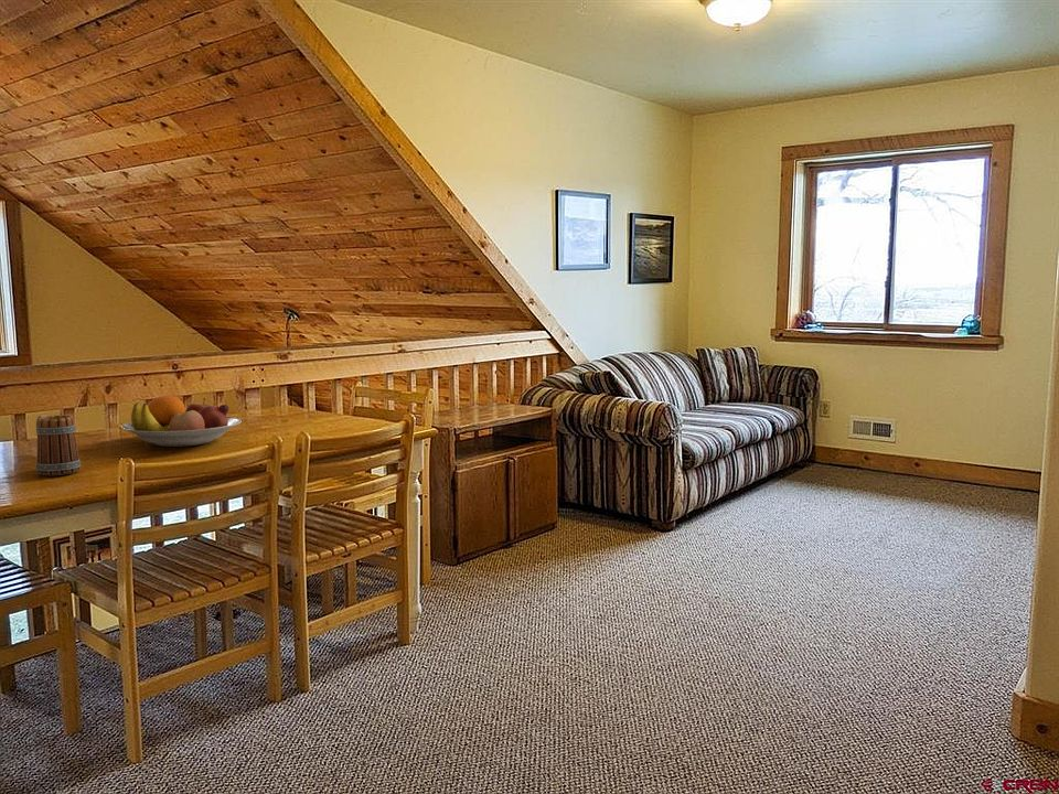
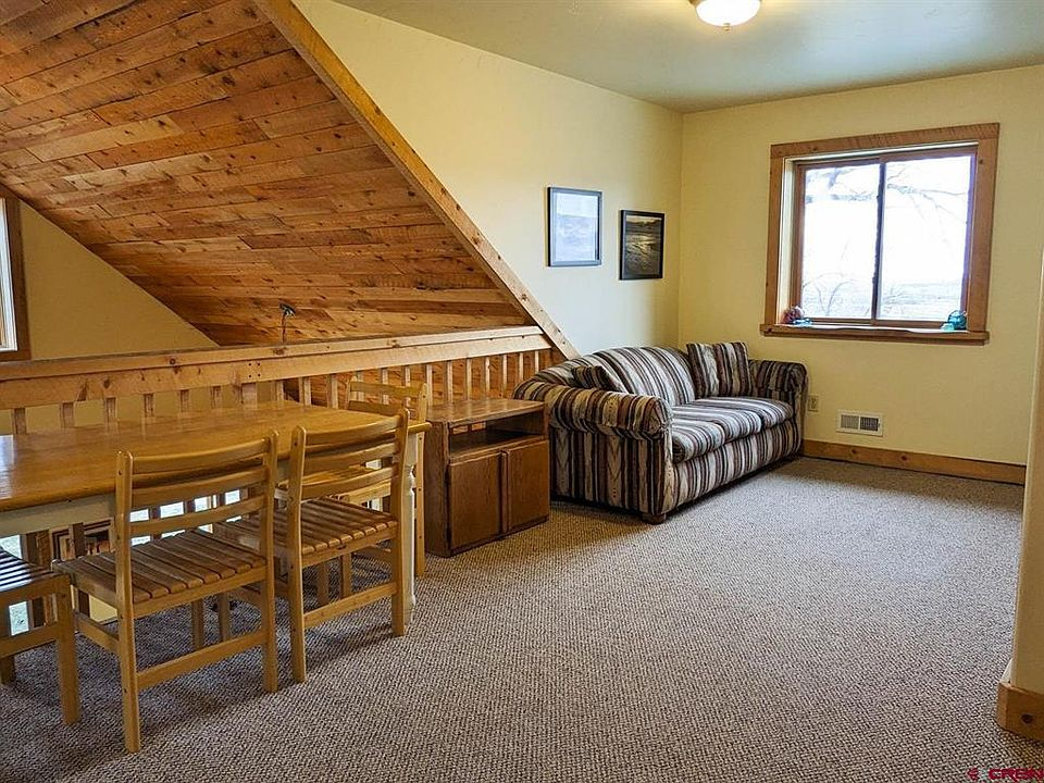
- mug [35,415,82,476]
- fruit bowl [120,395,243,448]
